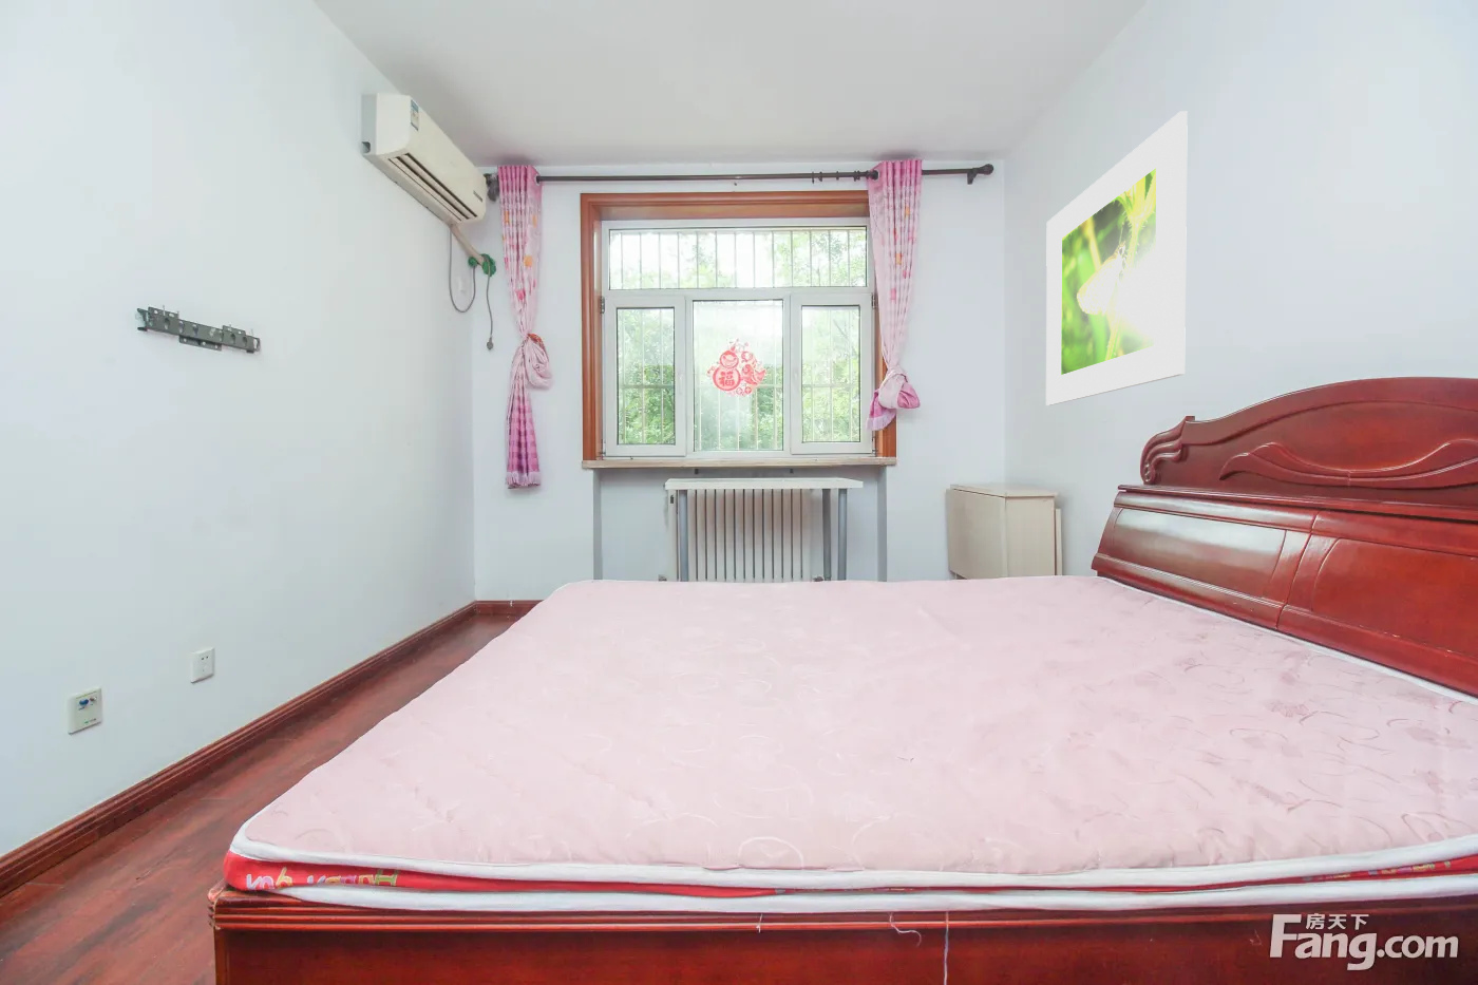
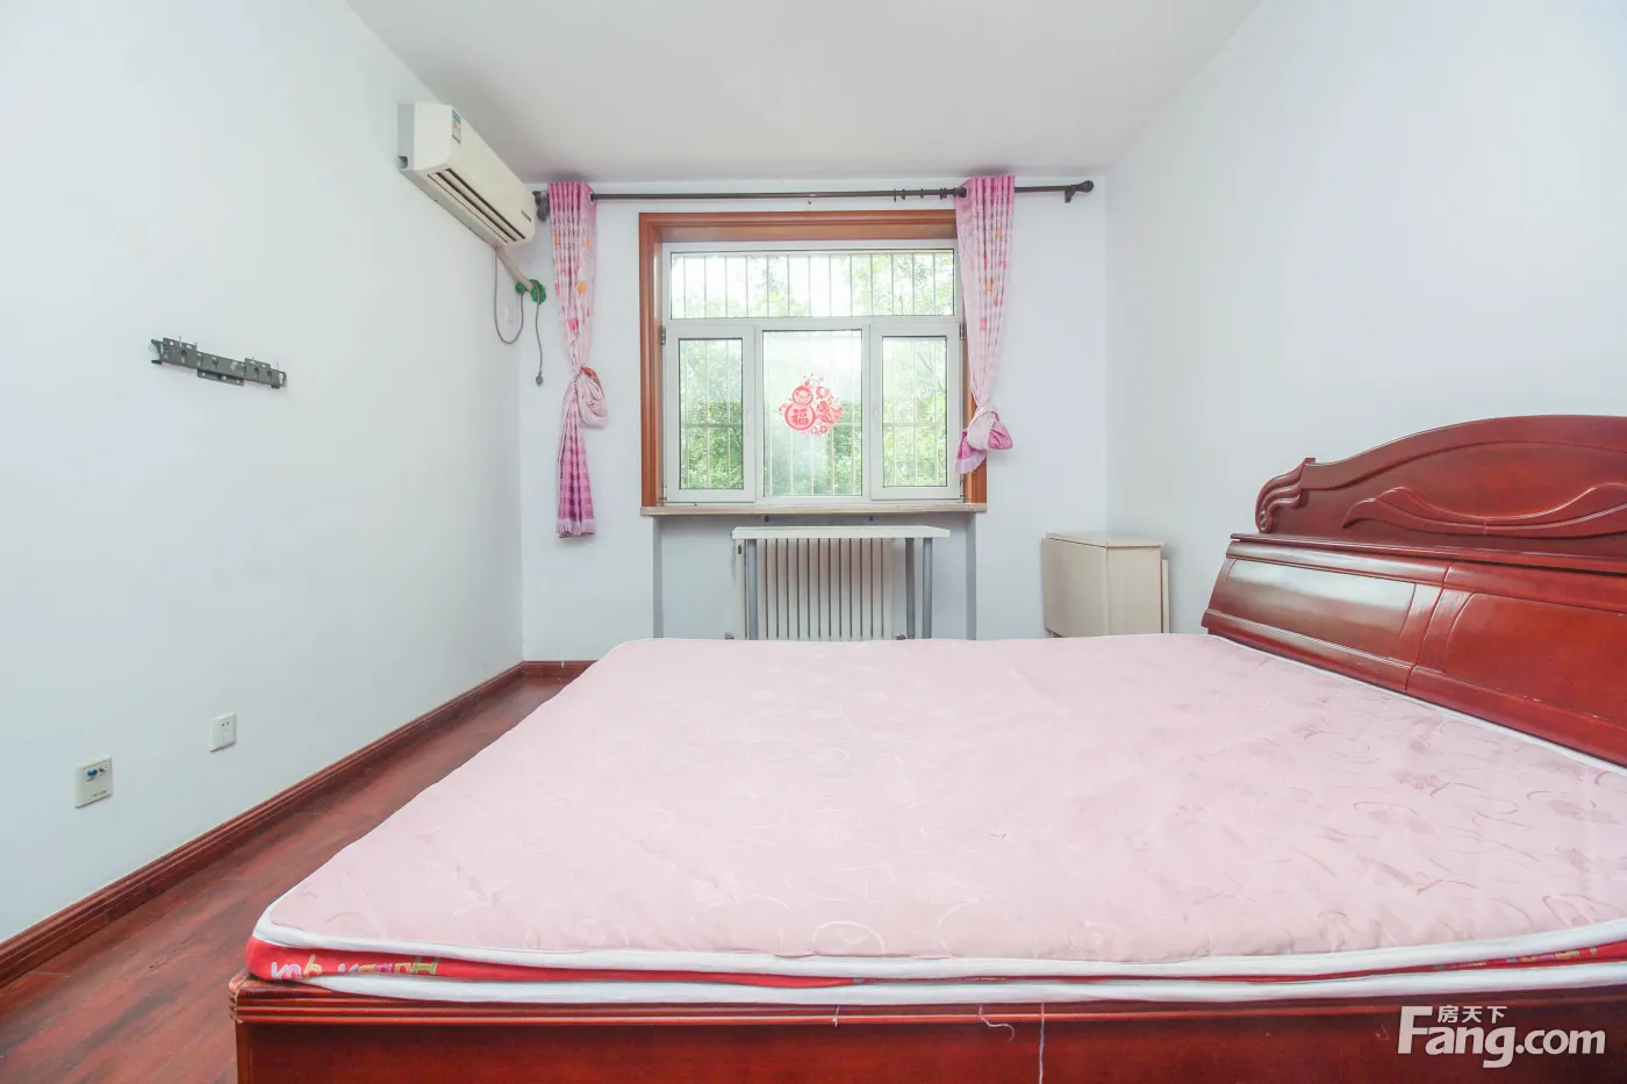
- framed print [1045,110,1189,407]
